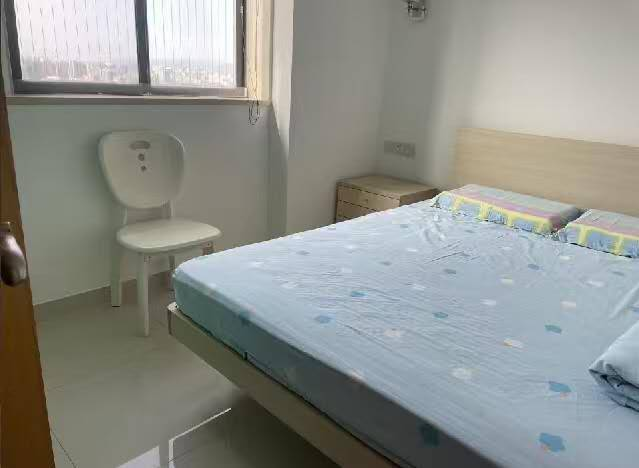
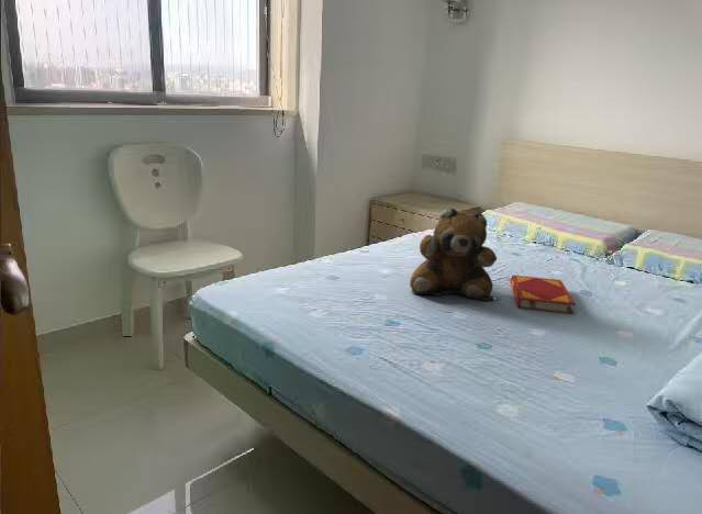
+ teddy bear [409,208,498,301]
+ hardback book [510,275,577,315]
